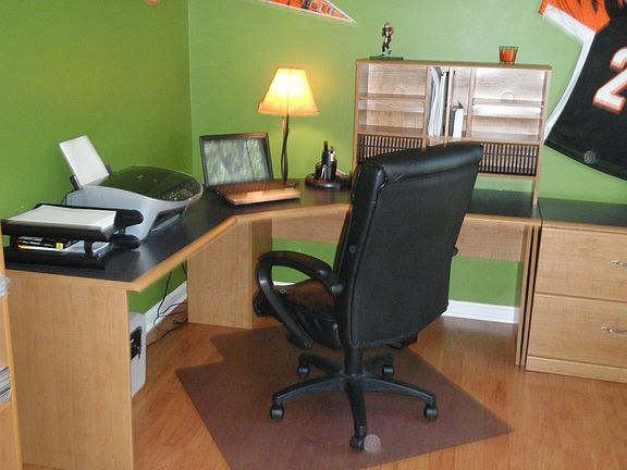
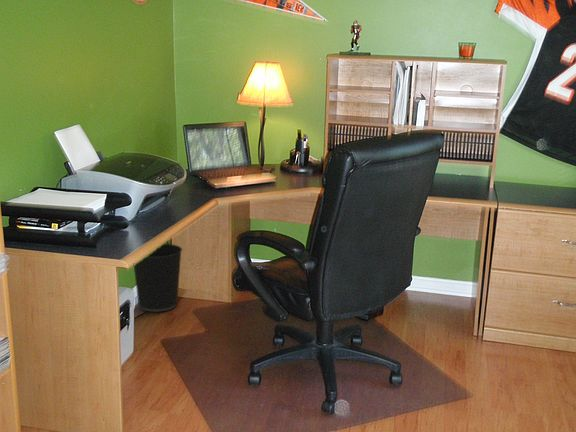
+ wastebasket [133,243,183,313]
